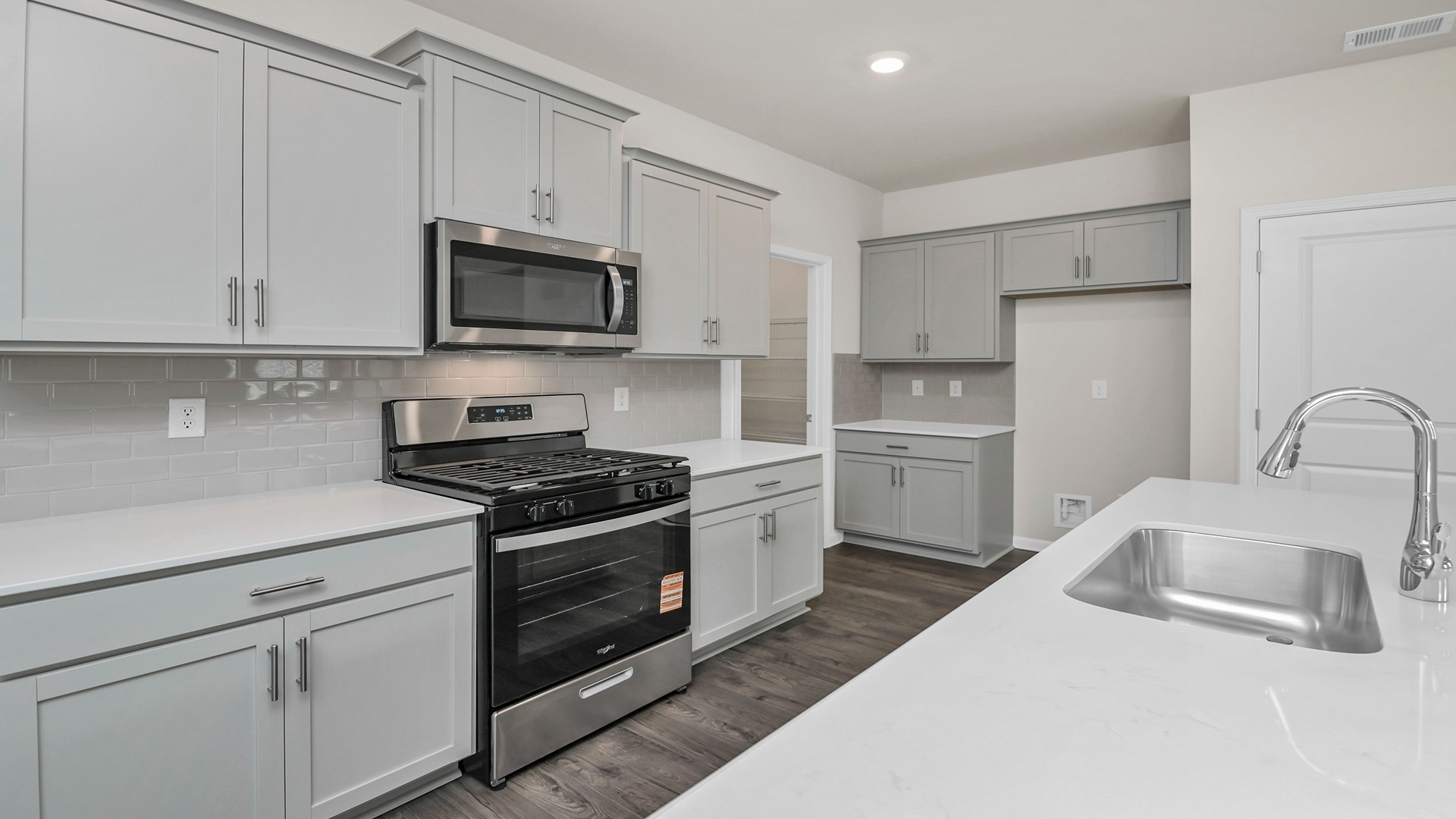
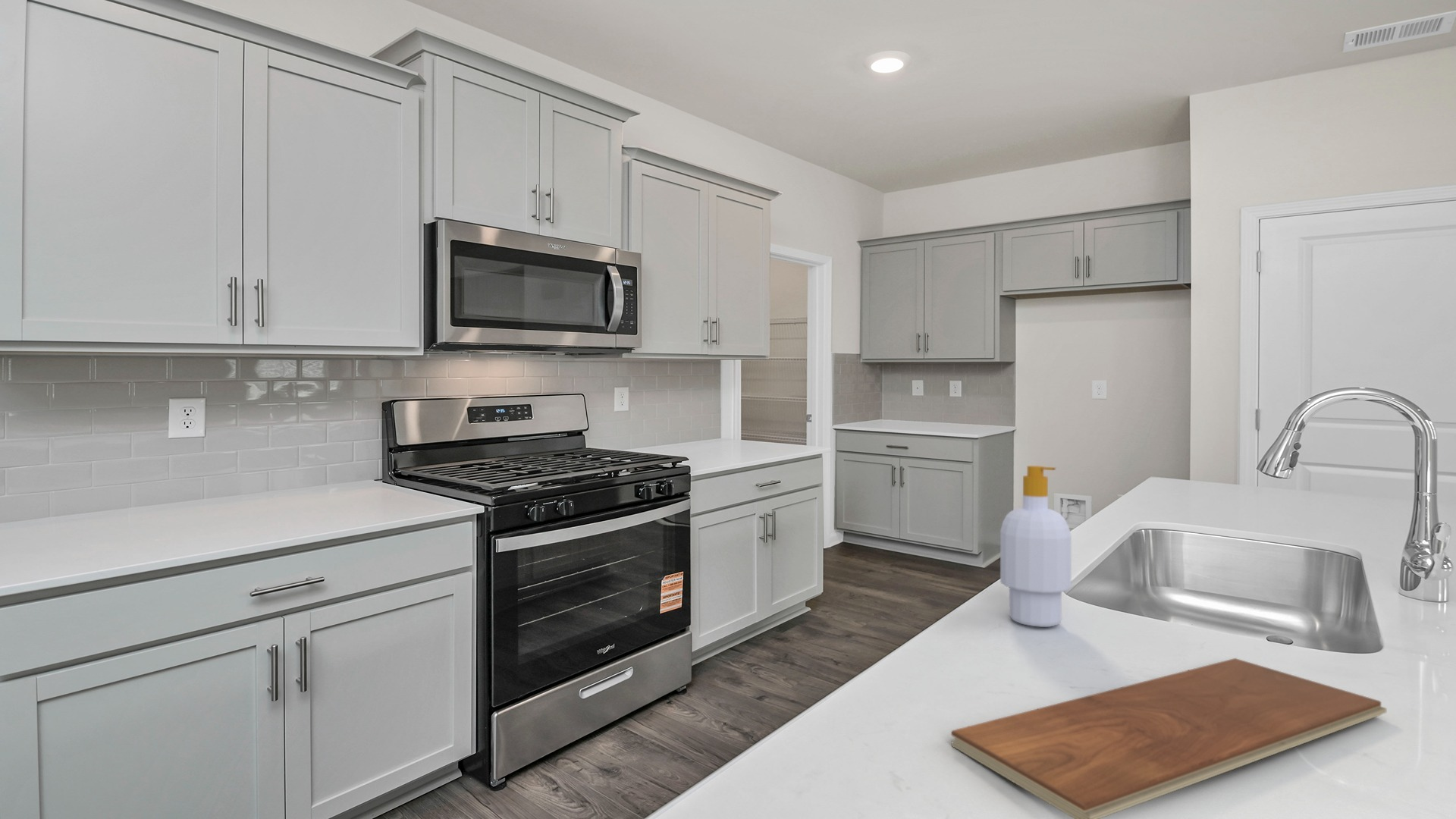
+ chopping board [951,657,1387,819]
+ soap bottle [999,465,1072,628]
